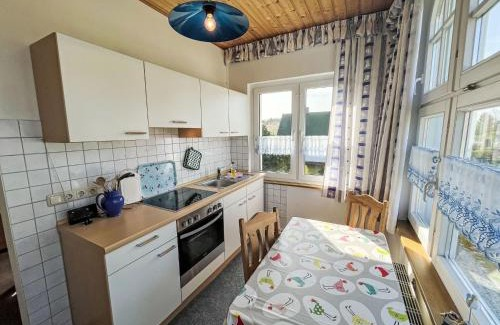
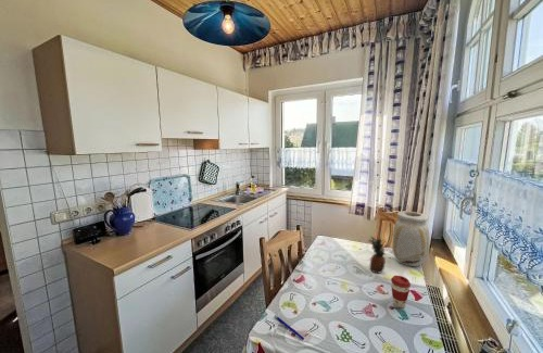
+ vase [391,210,431,267]
+ pen [274,314,305,341]
+ coffee cup [390,275,412,310]
+ fruit [367,235,389,274]
